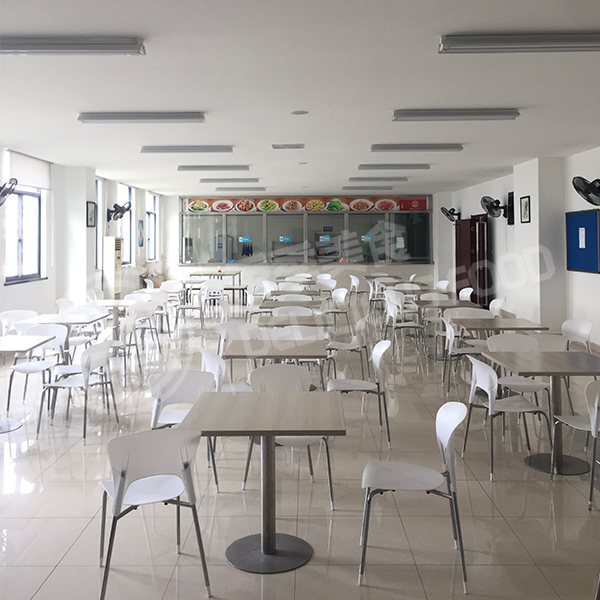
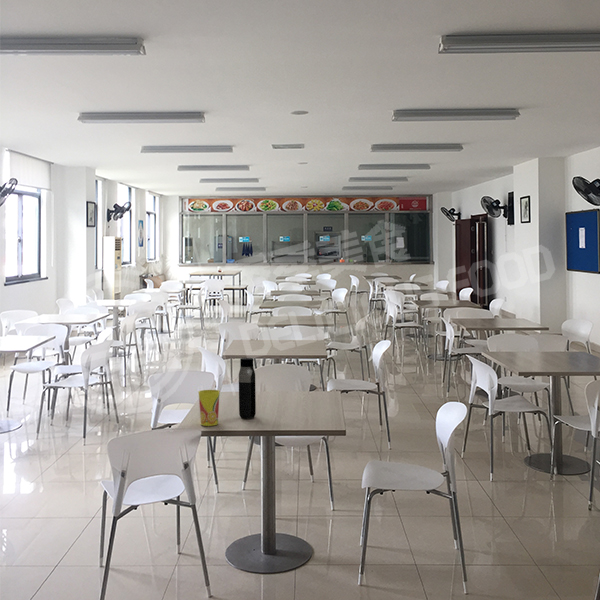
+ water bottle [238,357,257,420]
+ cup [198,389,221,427]
